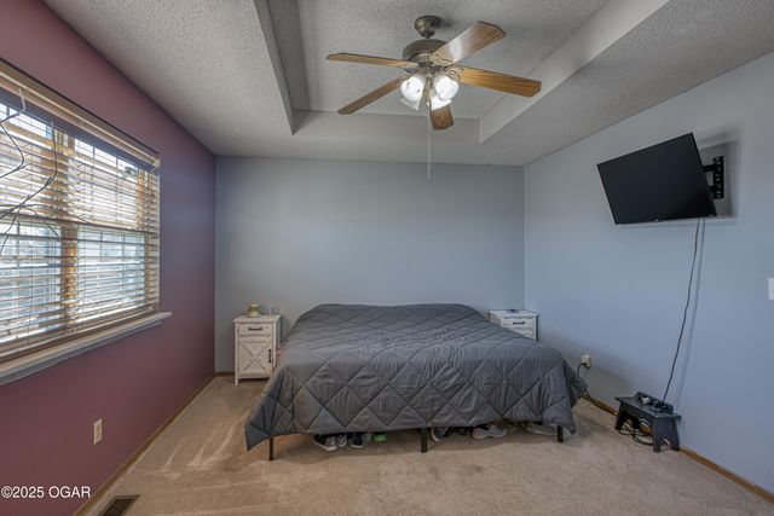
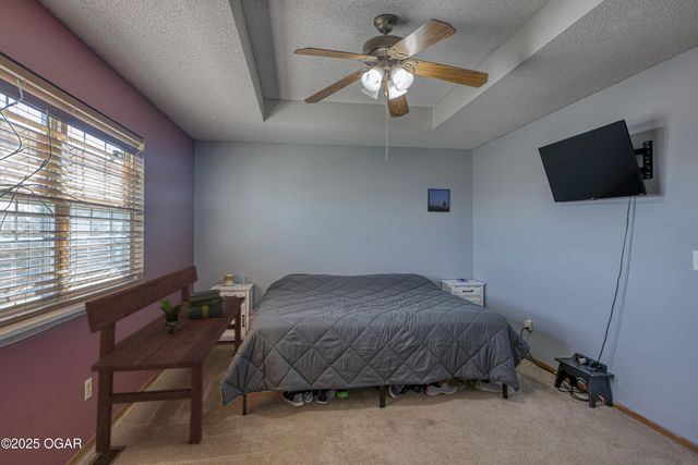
+ potted plant [158,297,195,333]
+ stack of books [186,287,226,319]
+ bench [84,265,246,454]
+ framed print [426,187,452,213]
